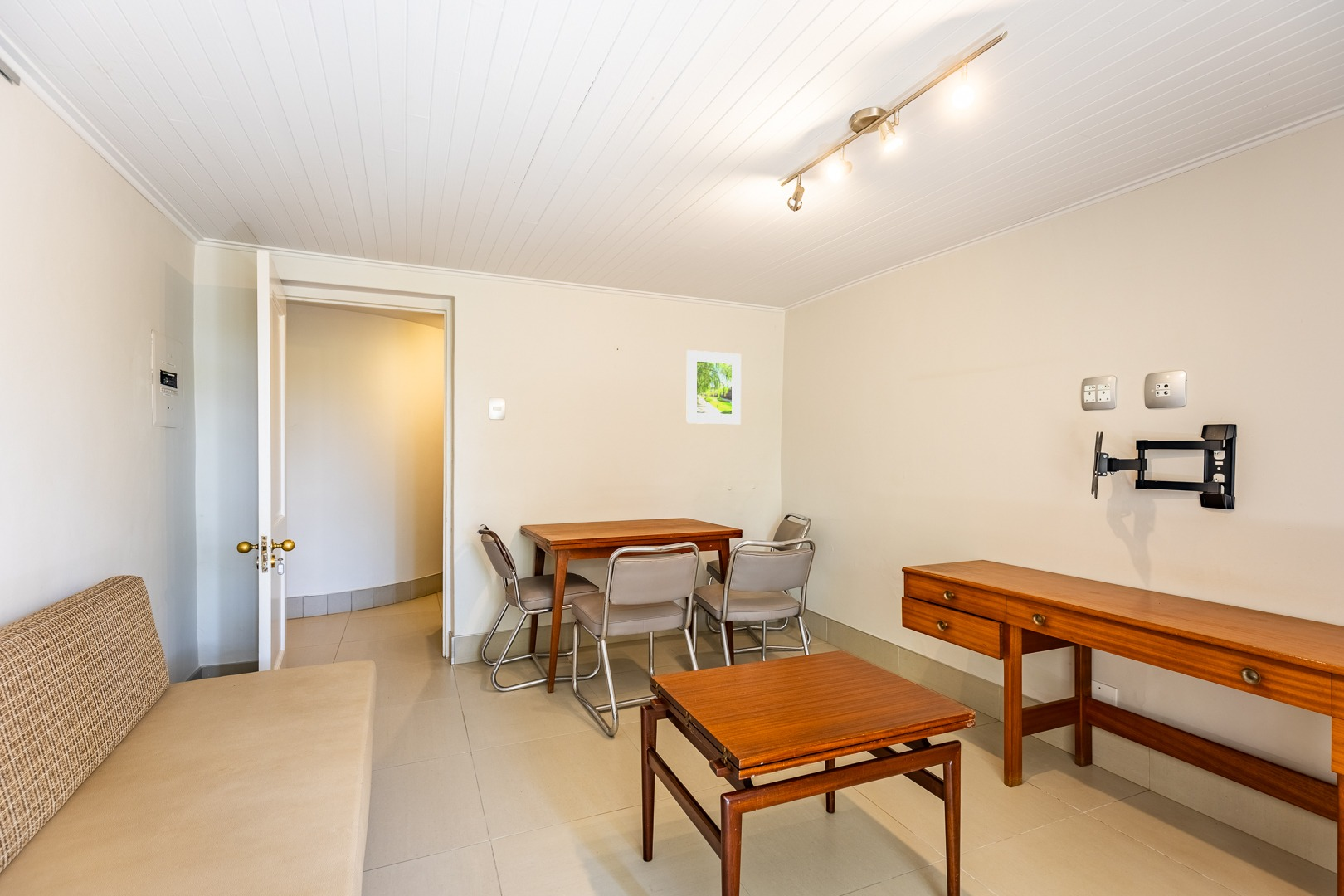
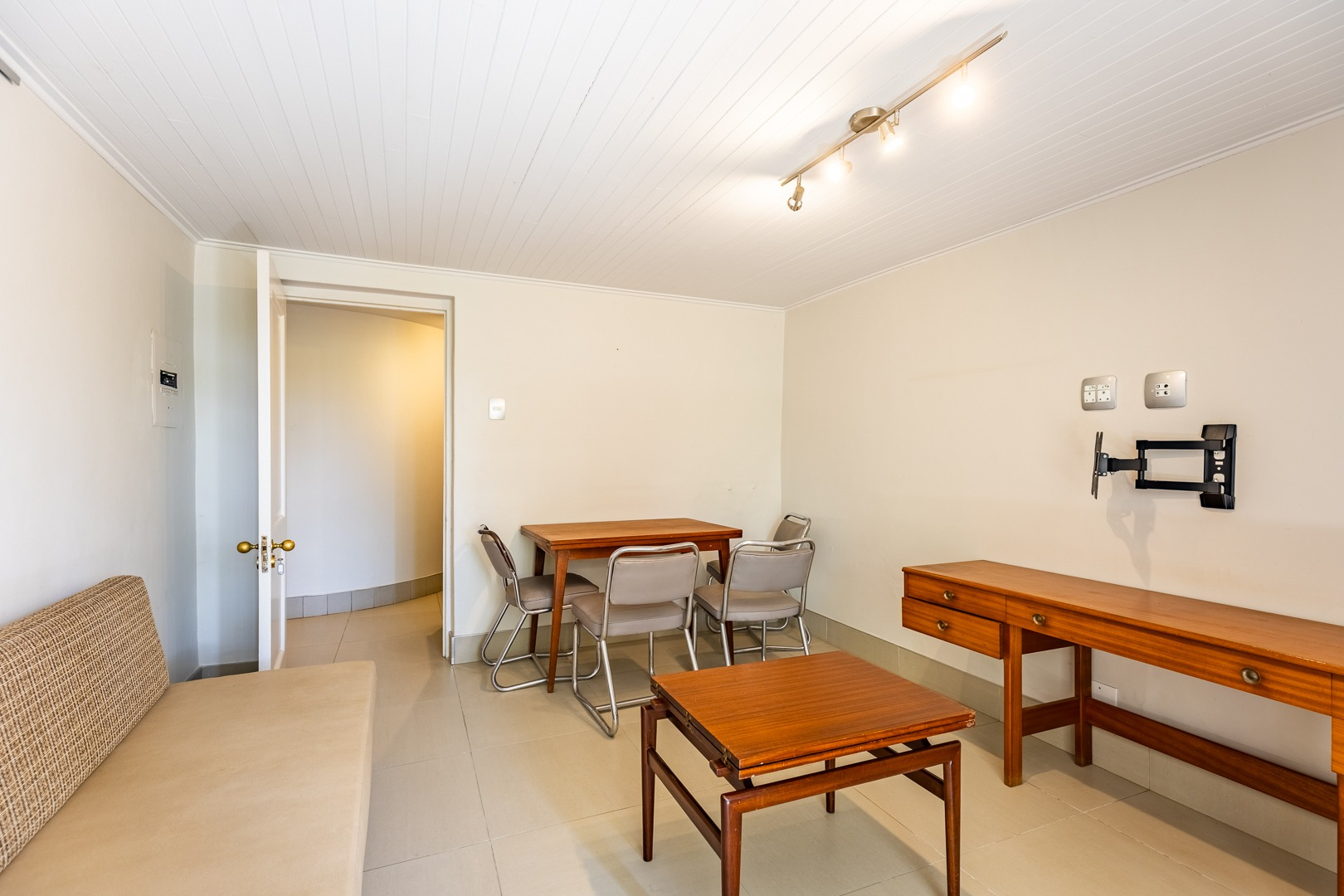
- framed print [685,349,742,425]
